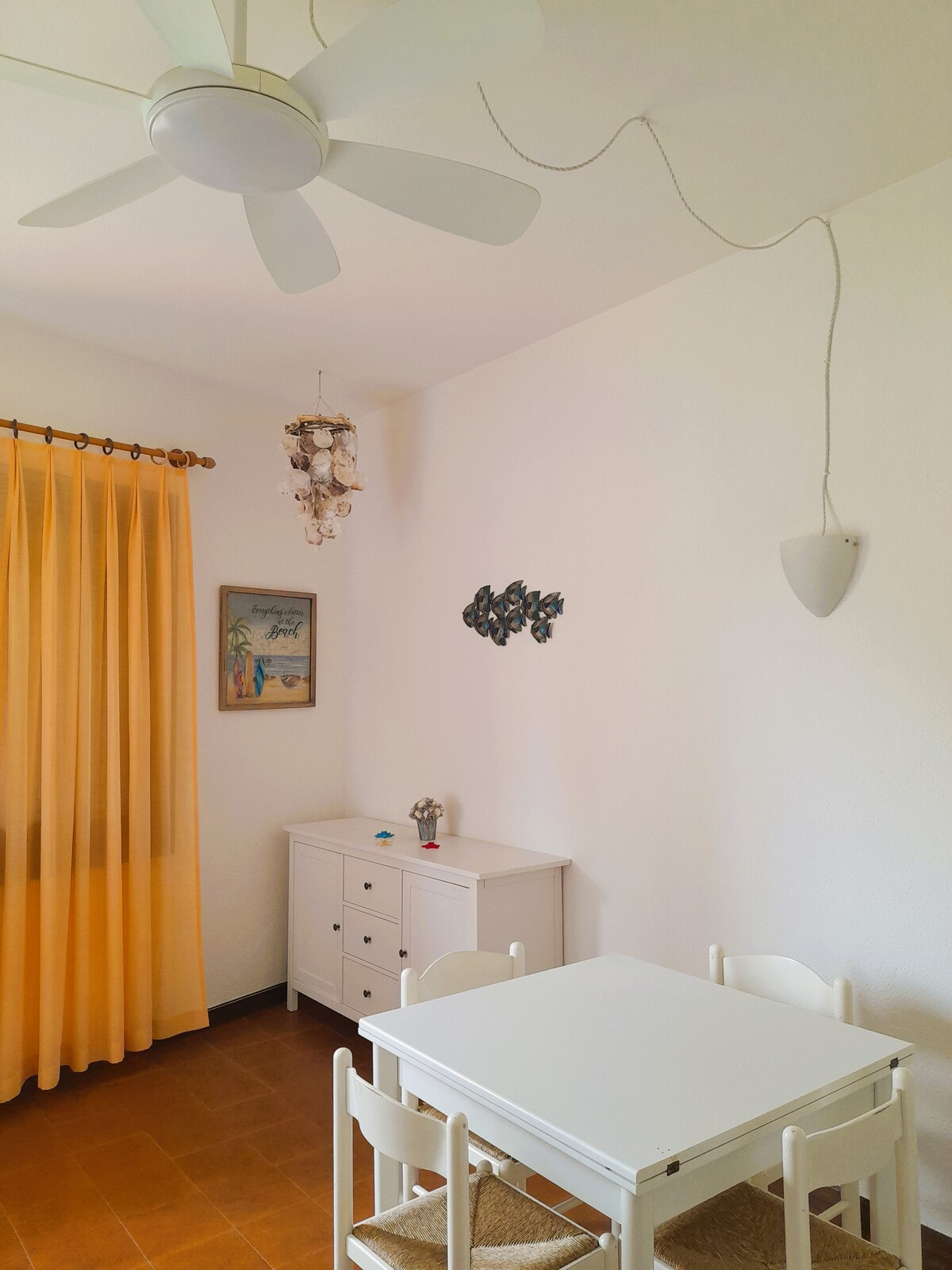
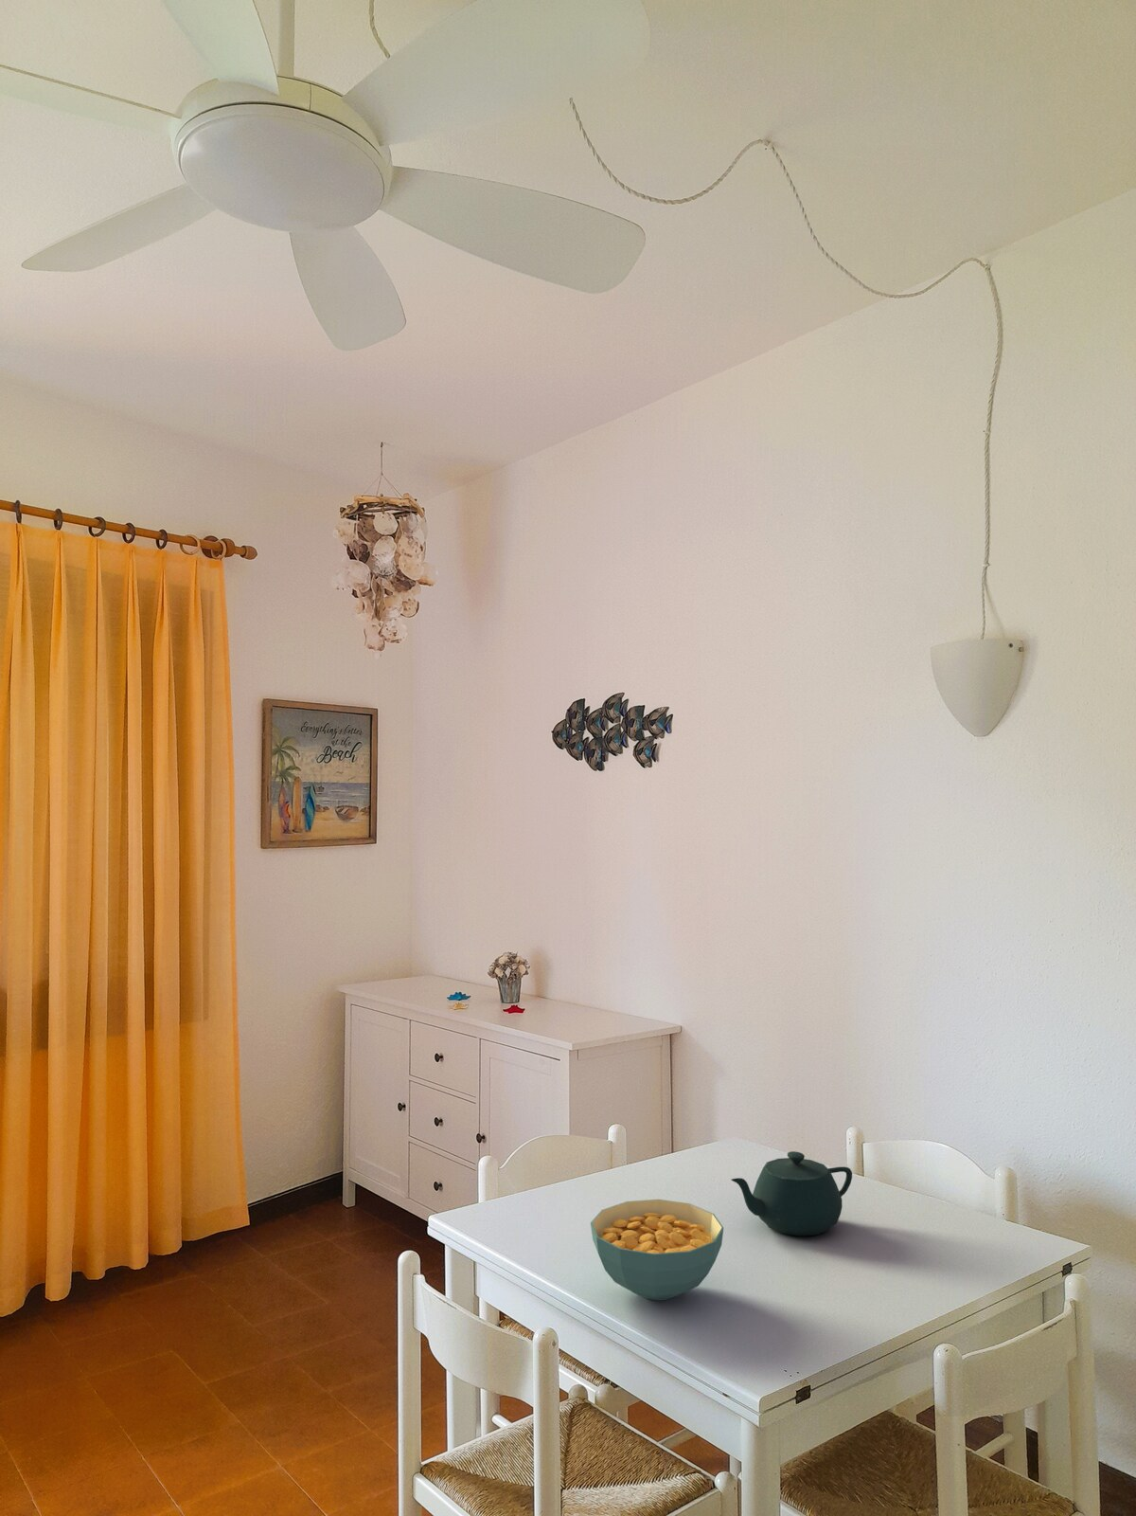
+ cereal bowl [589,1198,724,1301]
+ teapot [730,1151,853,1238]
